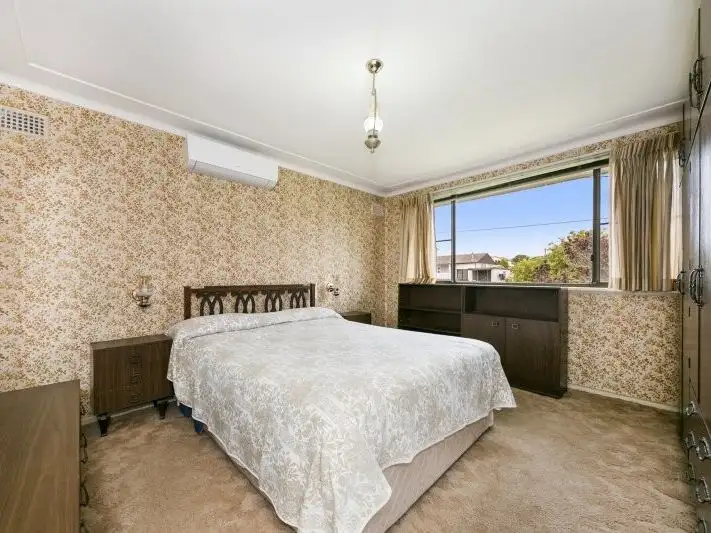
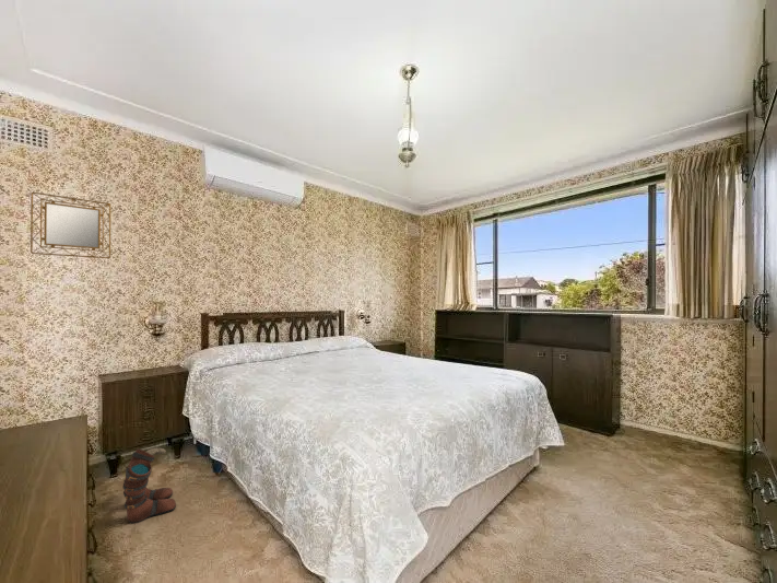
+ boots [122,446,177,524]
+ home mirror [30,191,111,259]
